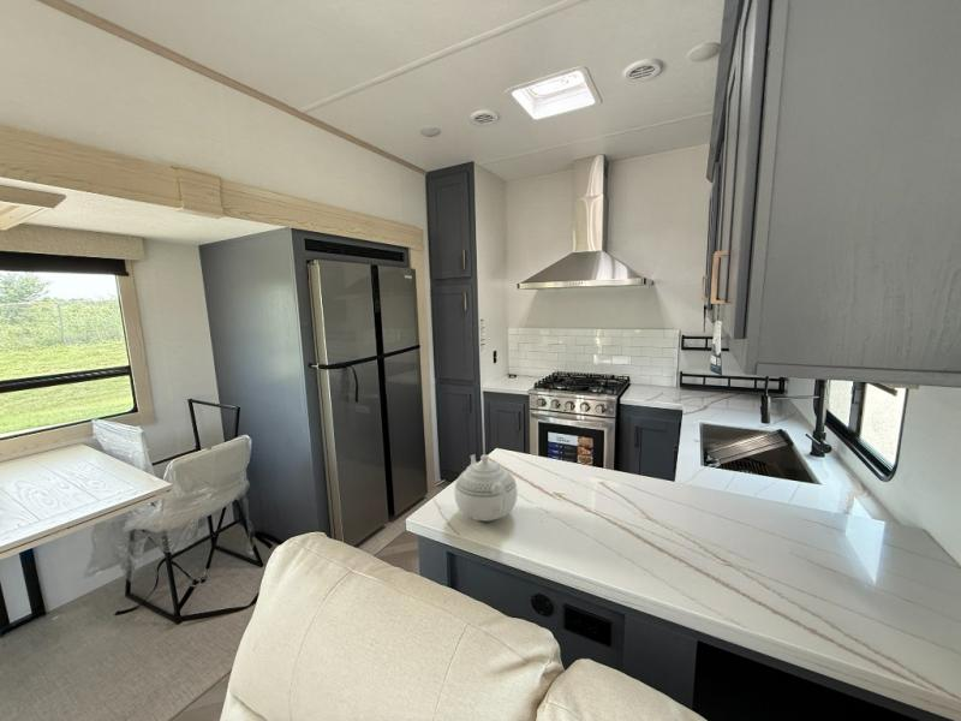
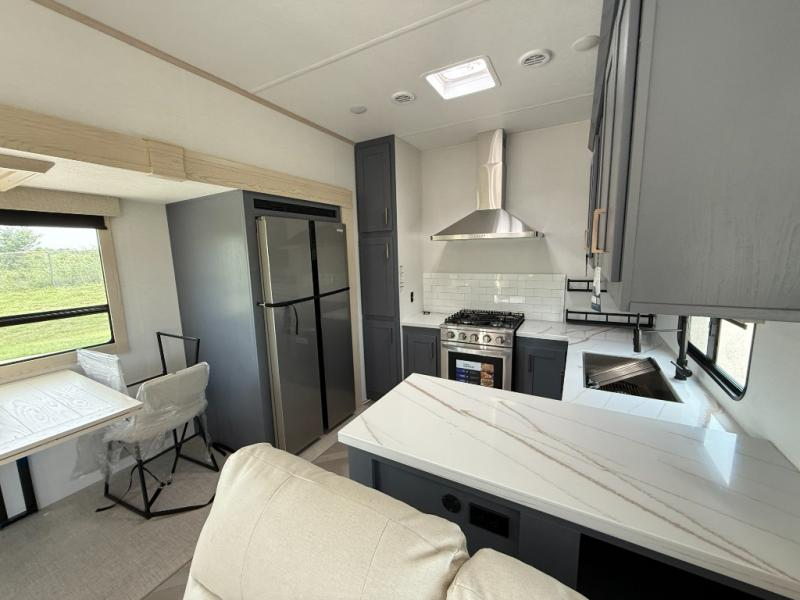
- teapot [453,453,519,523]
